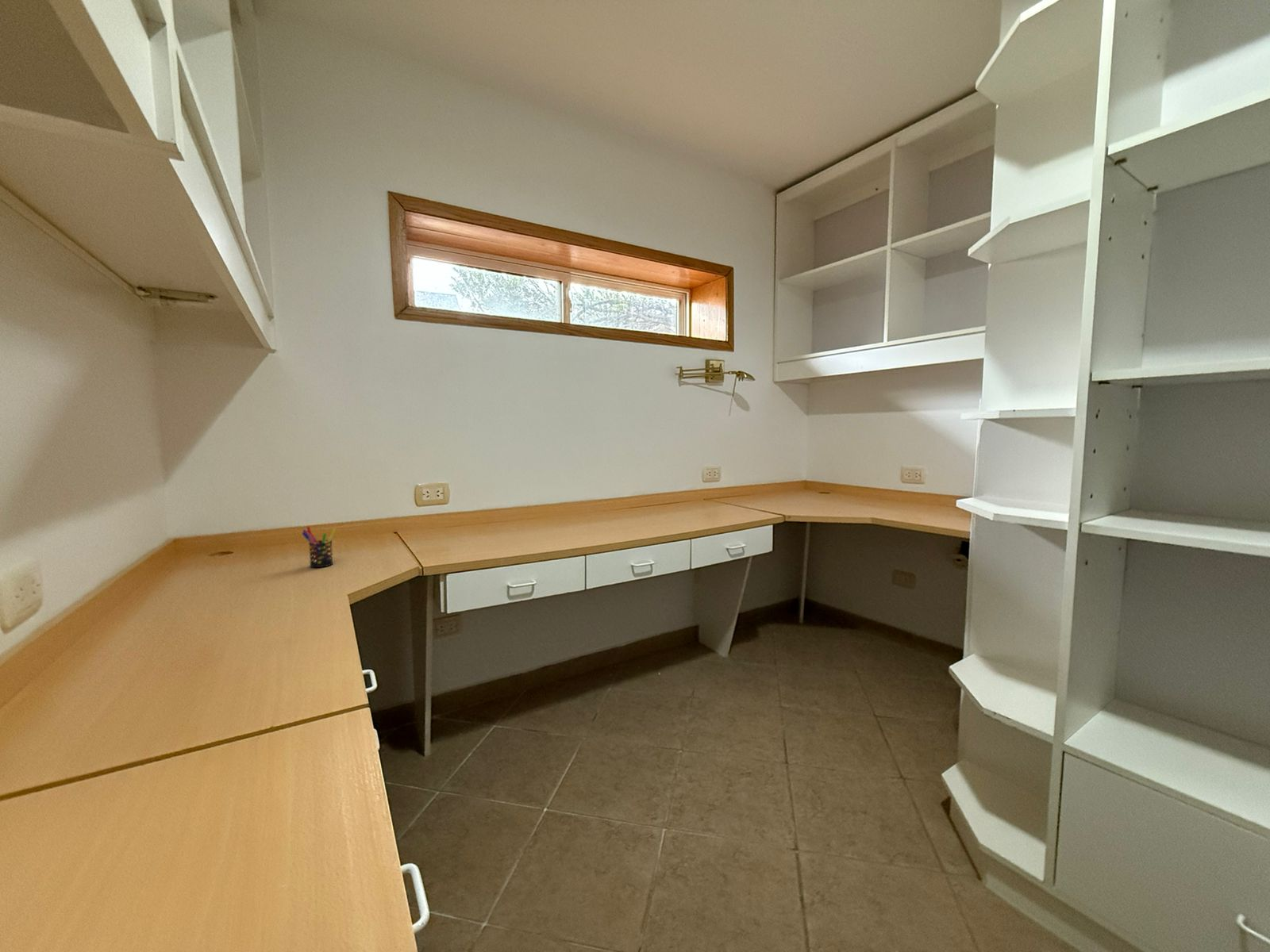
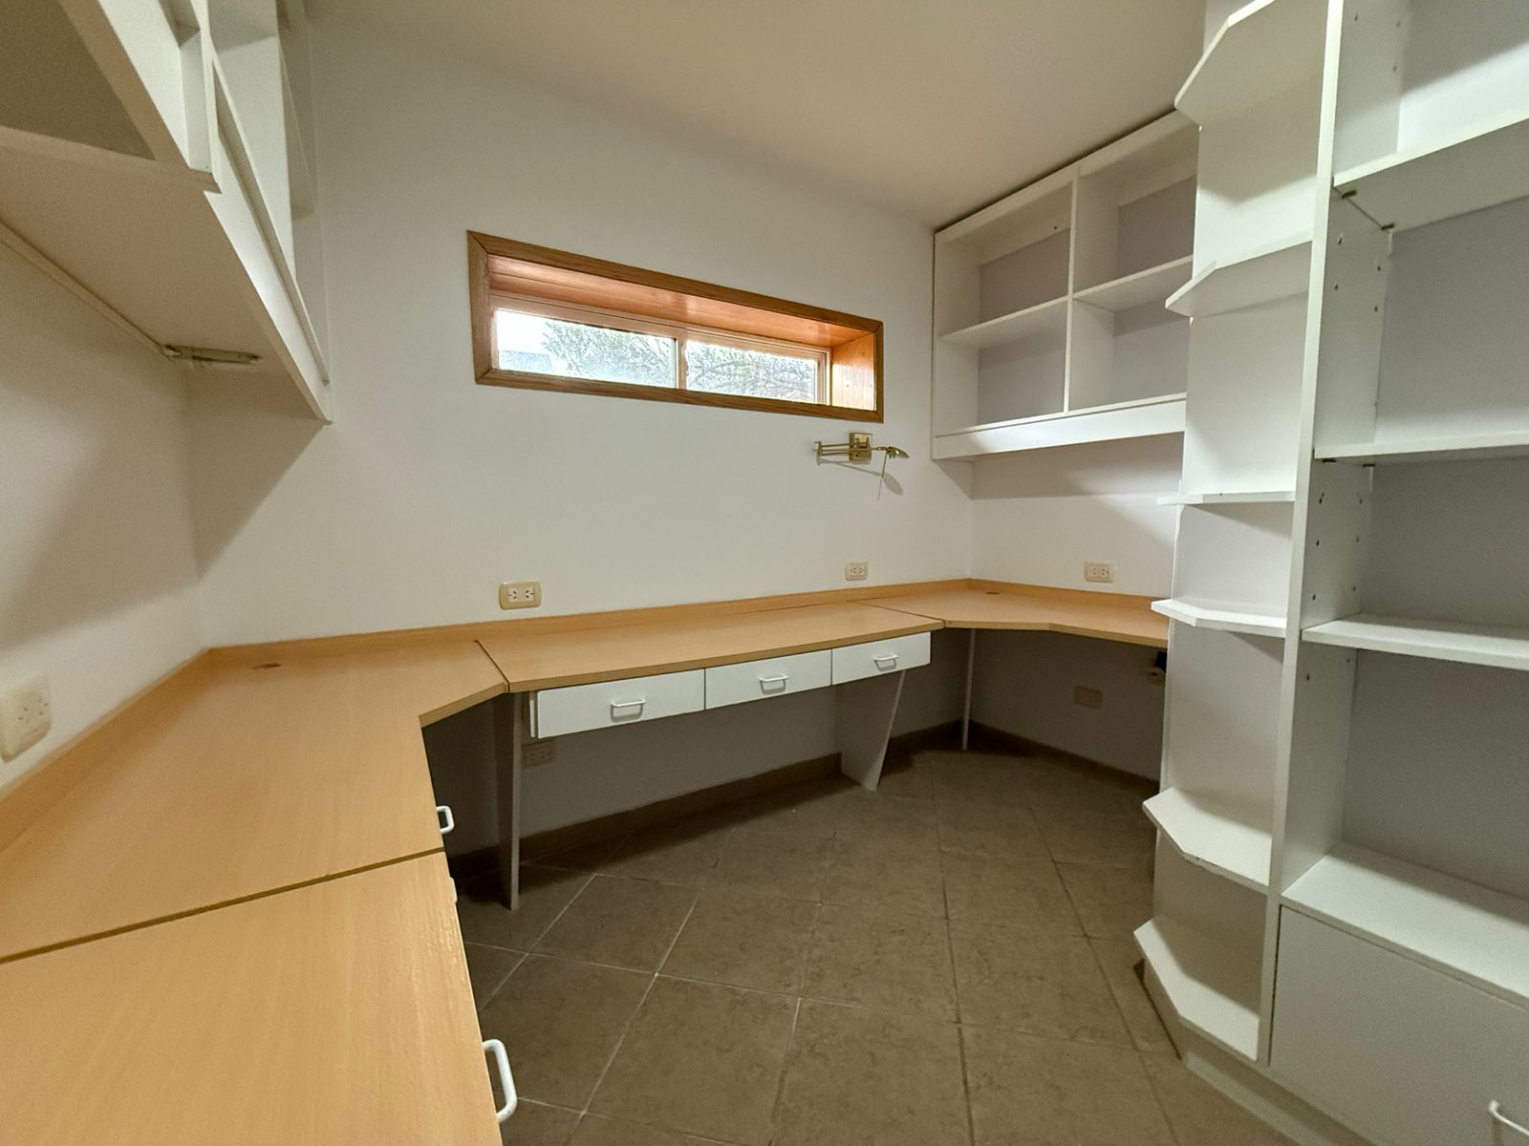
- pen holder [301,525,337,568]
